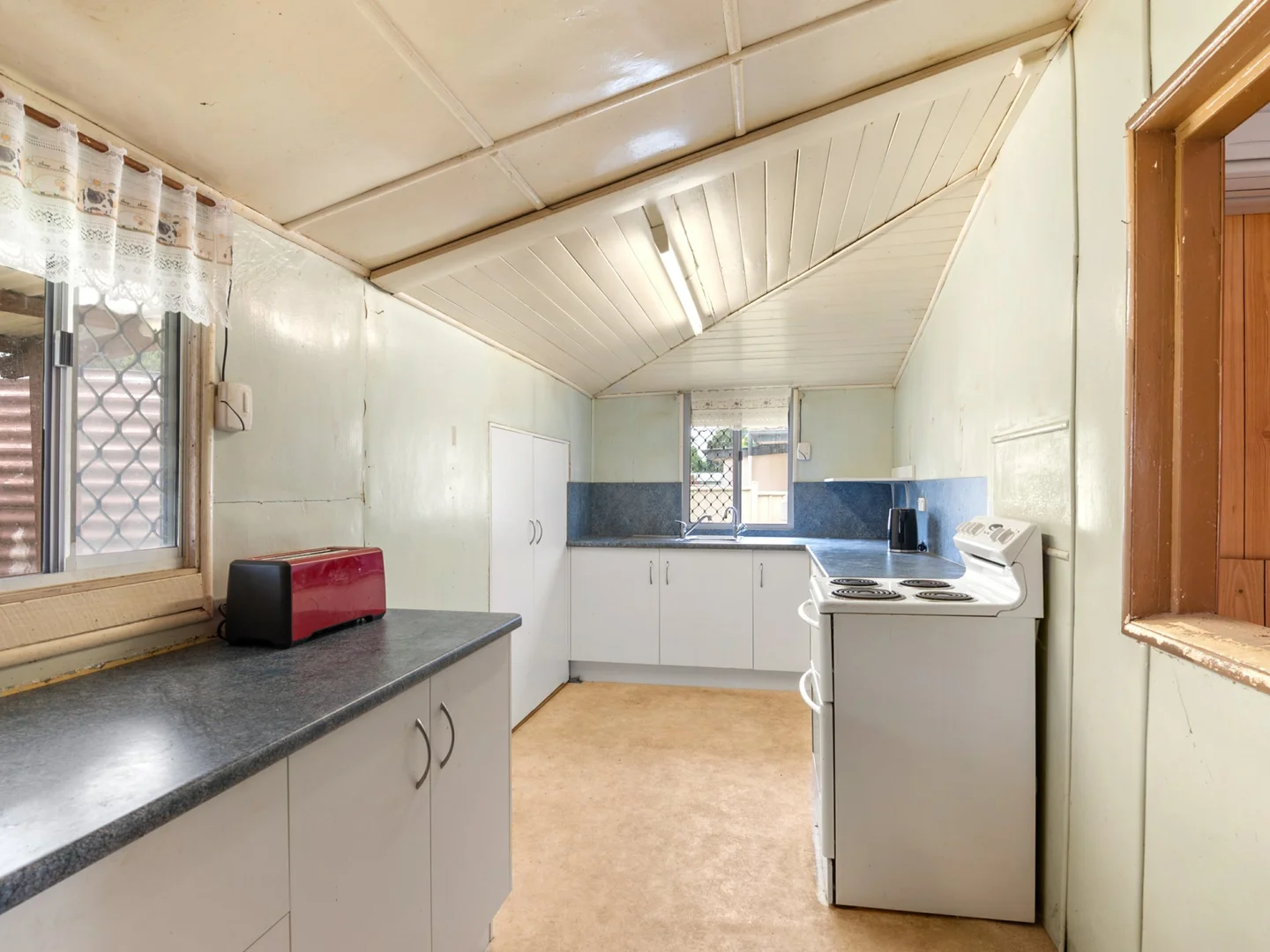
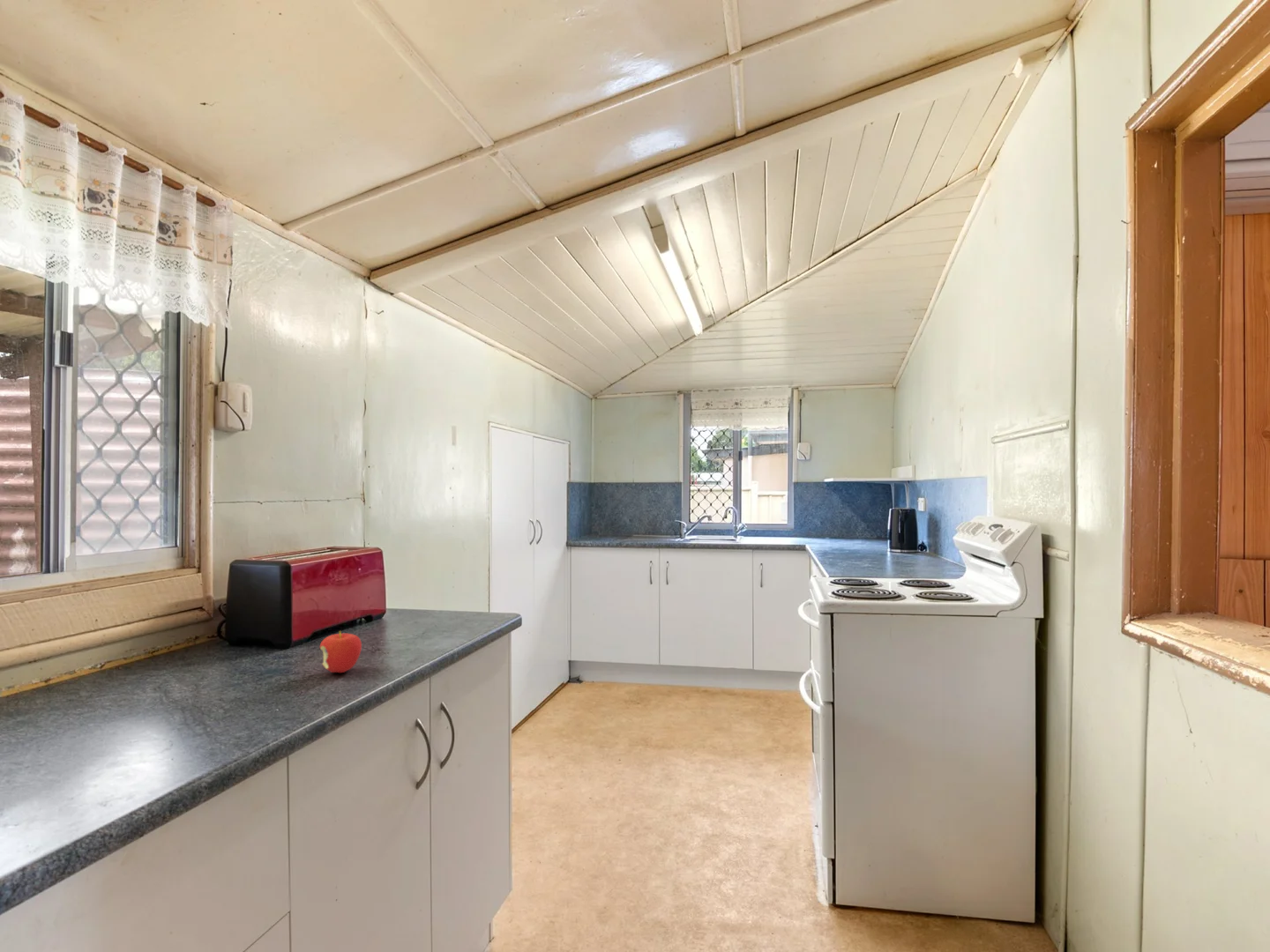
+ apple [319,630,362,673]
